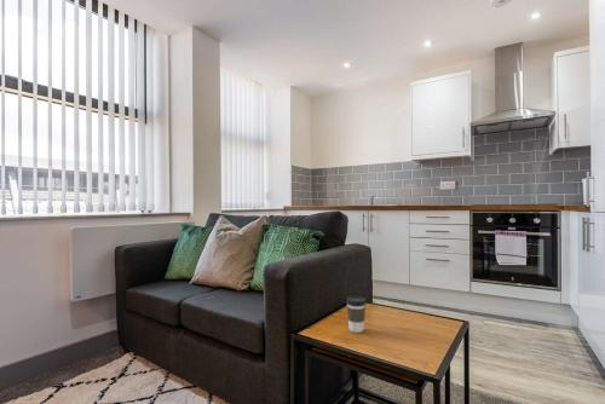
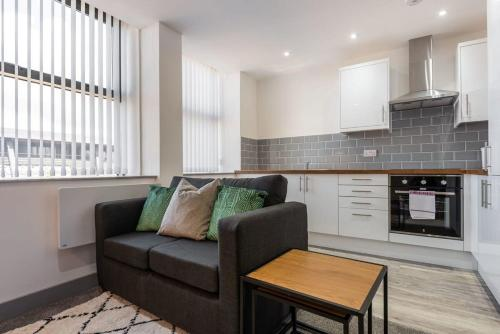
- coffee cup [345,295,367,334]
